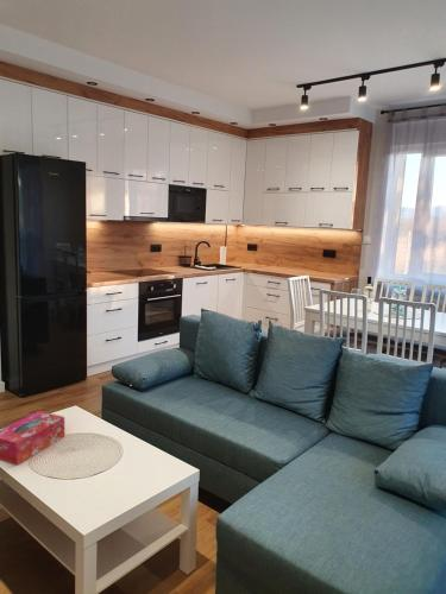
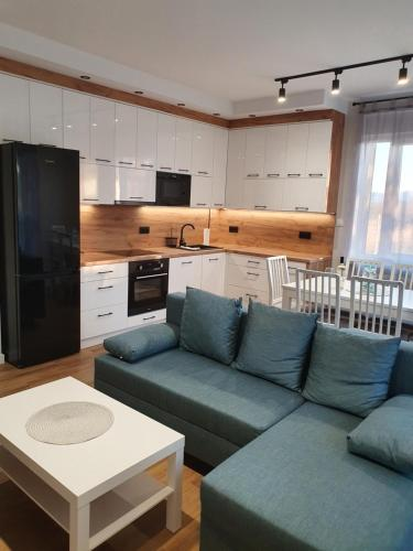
- tissue box [0,410,65,467]
